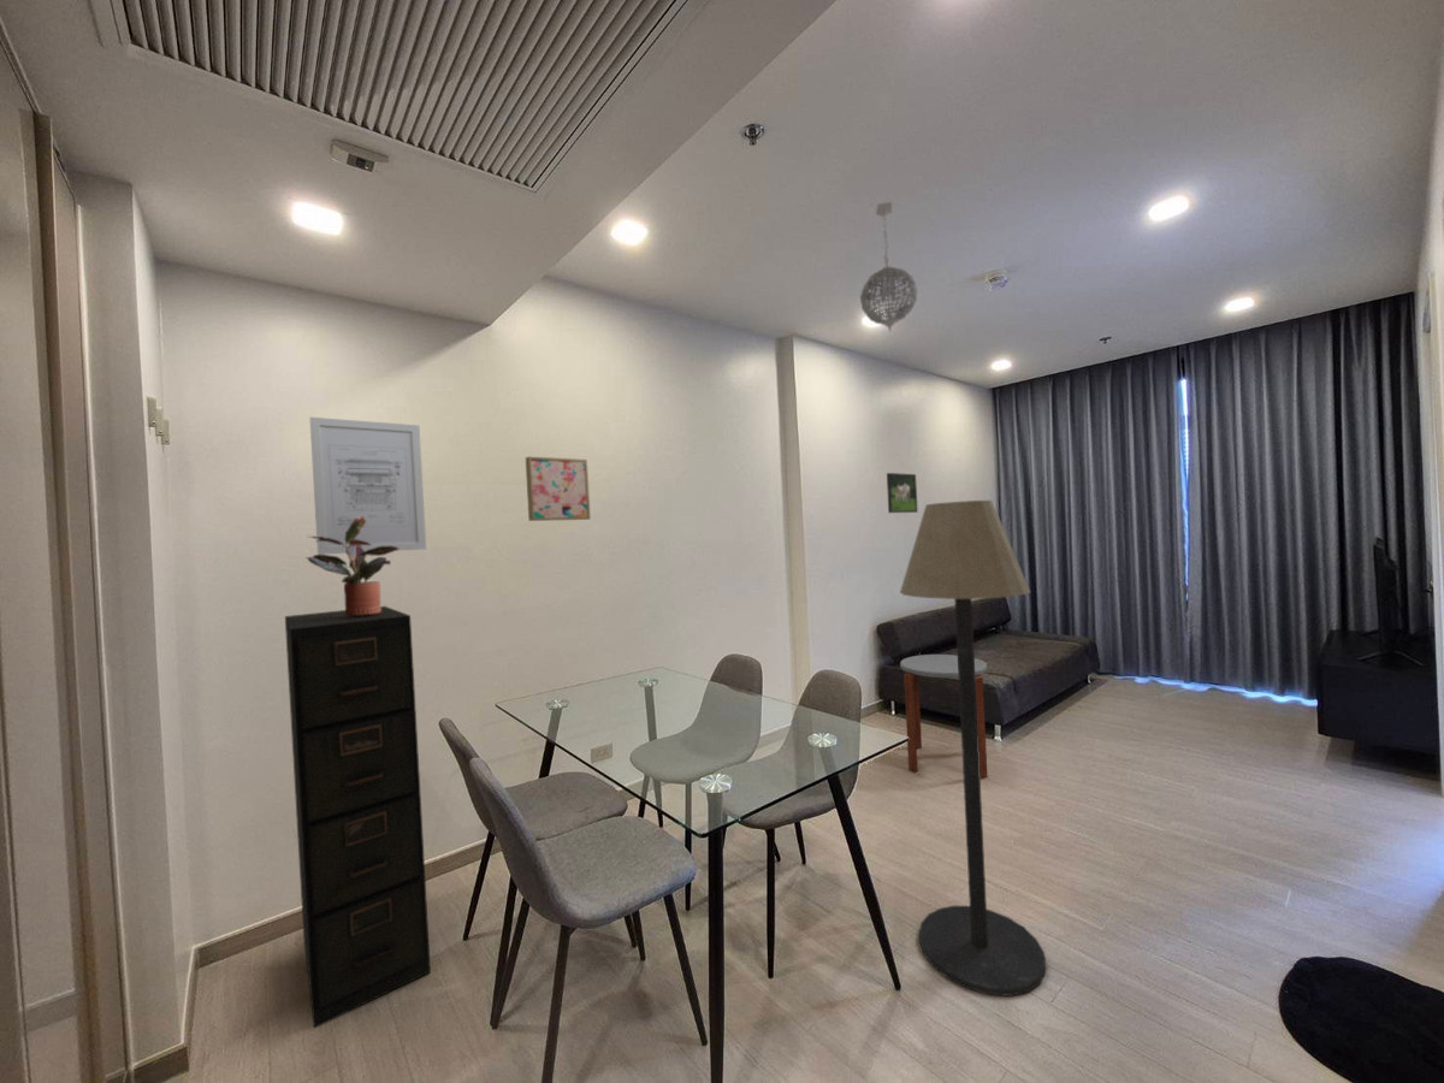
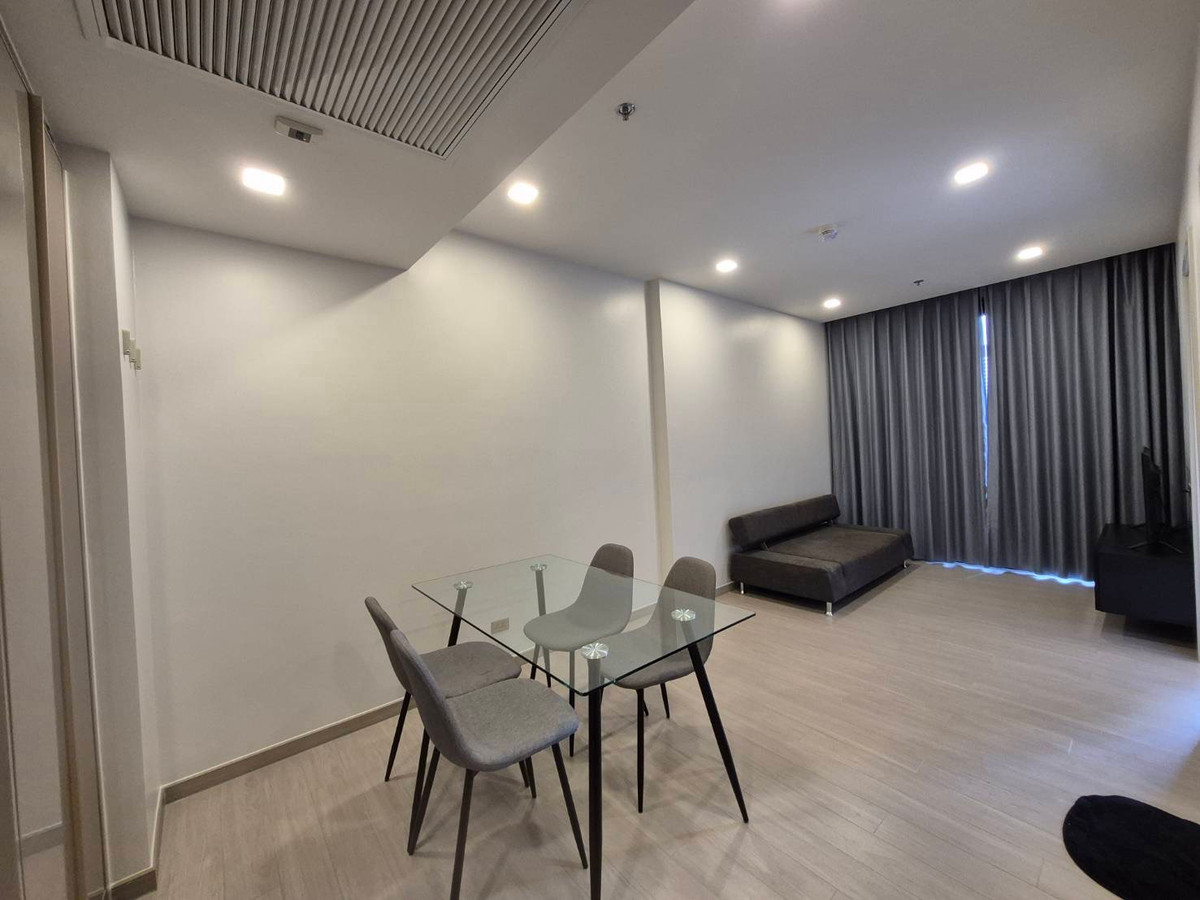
- filing cabinet [284,605,432,1029]
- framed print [886,472,919,514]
- floor lamp [899,499,1047,998]
- wall art [525,456,592,522]
- side table [899,653,989,780]
- potted plant [306,516,400,616]
- wall art [308,416,427,555]
- pendant light [859,201,918,332]
